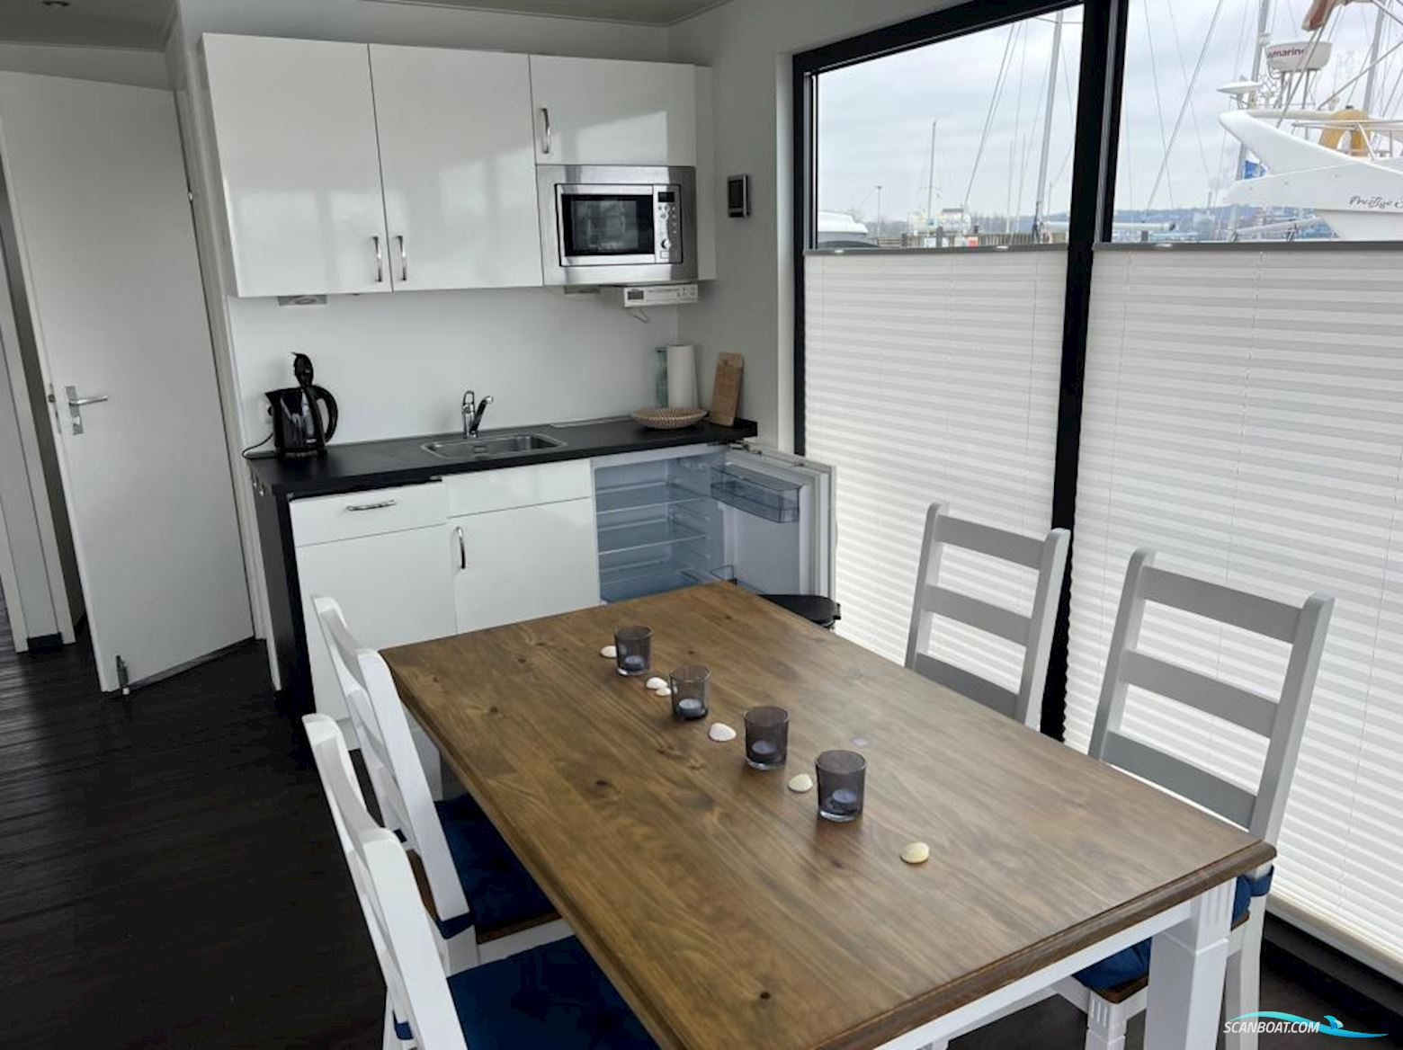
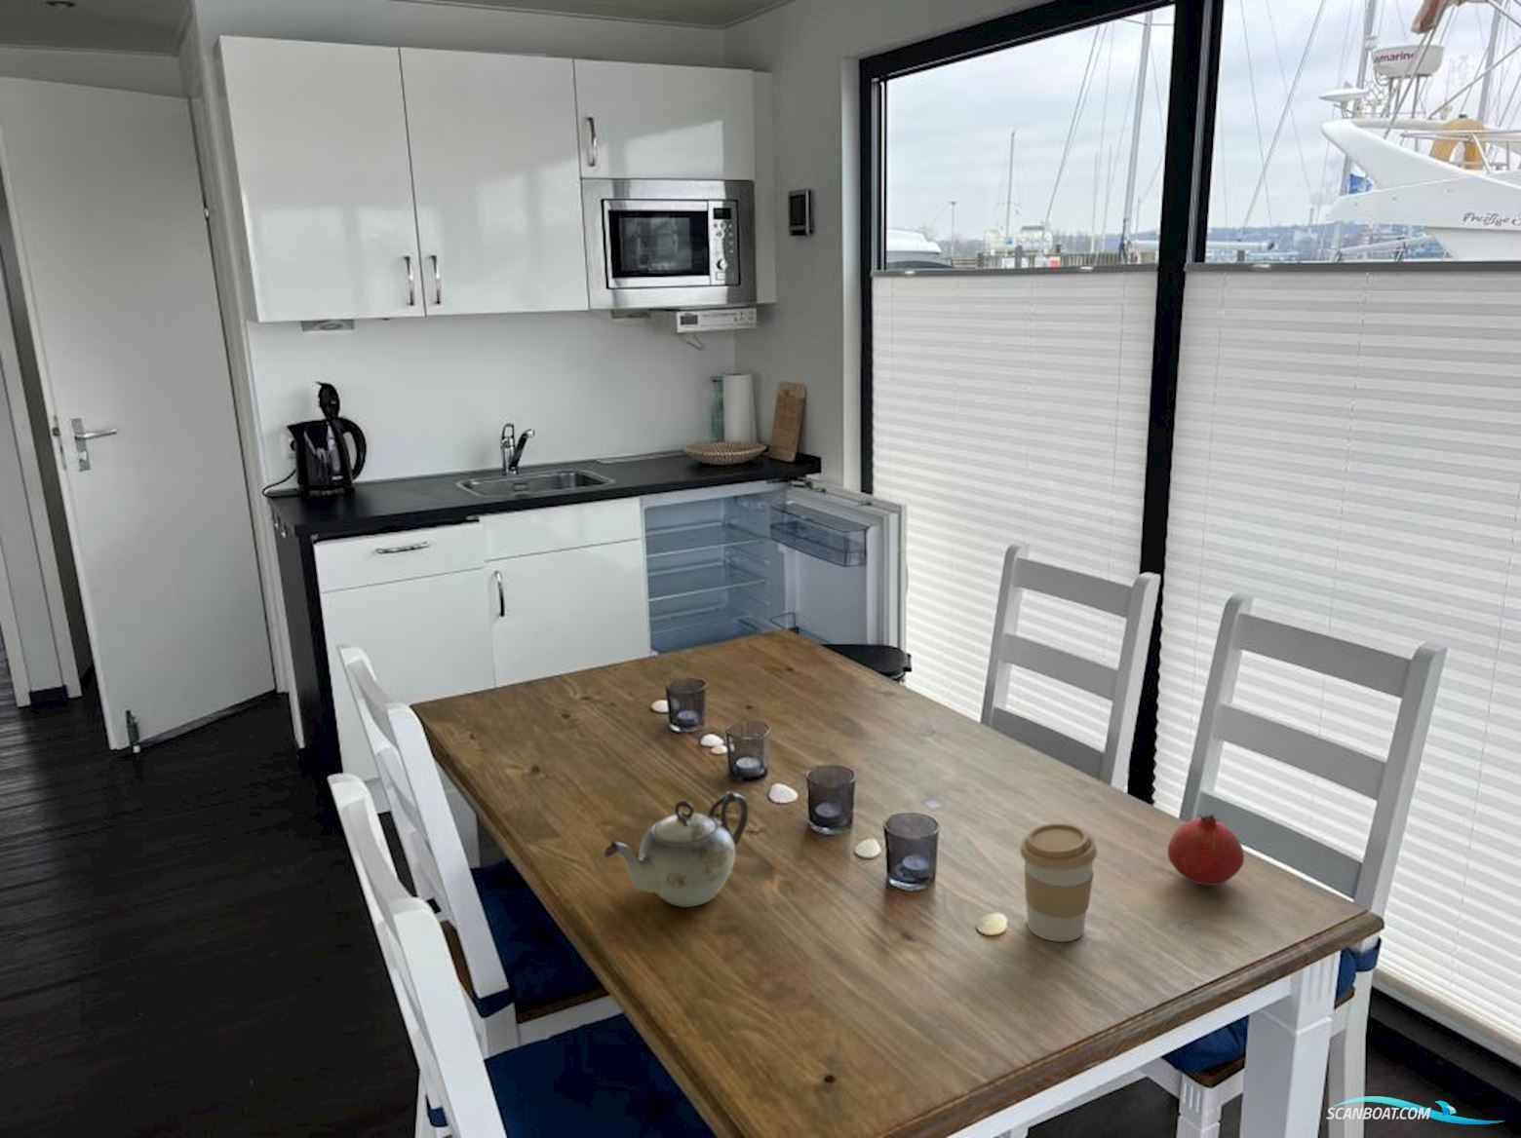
+ fruit [1166,813,1245,887]
+ coffee cup [1020,822,1098,942]
+ teapot [604,790,749,908]
